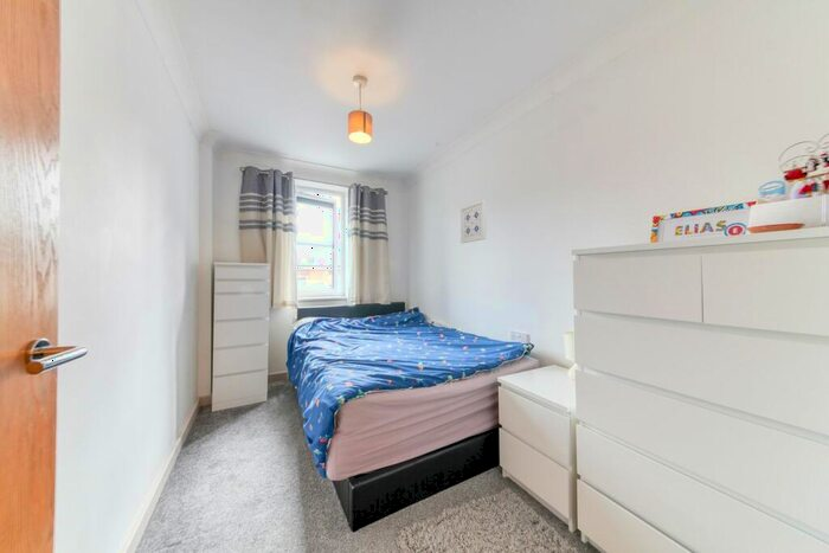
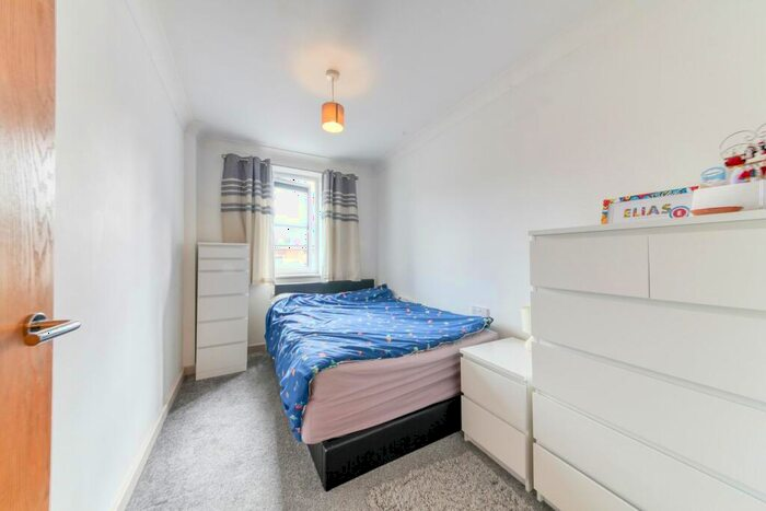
- wall art [460,199,488,244]
